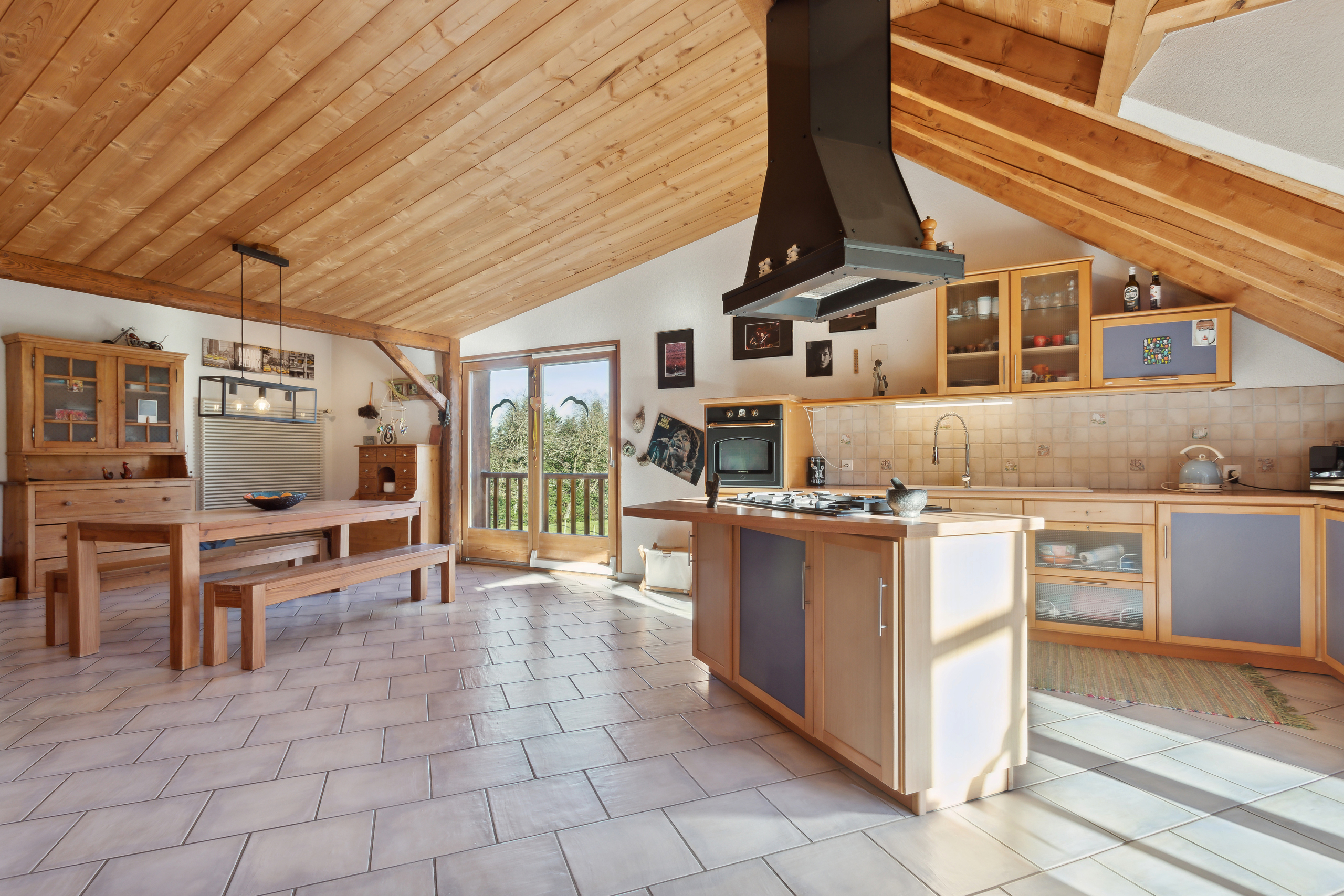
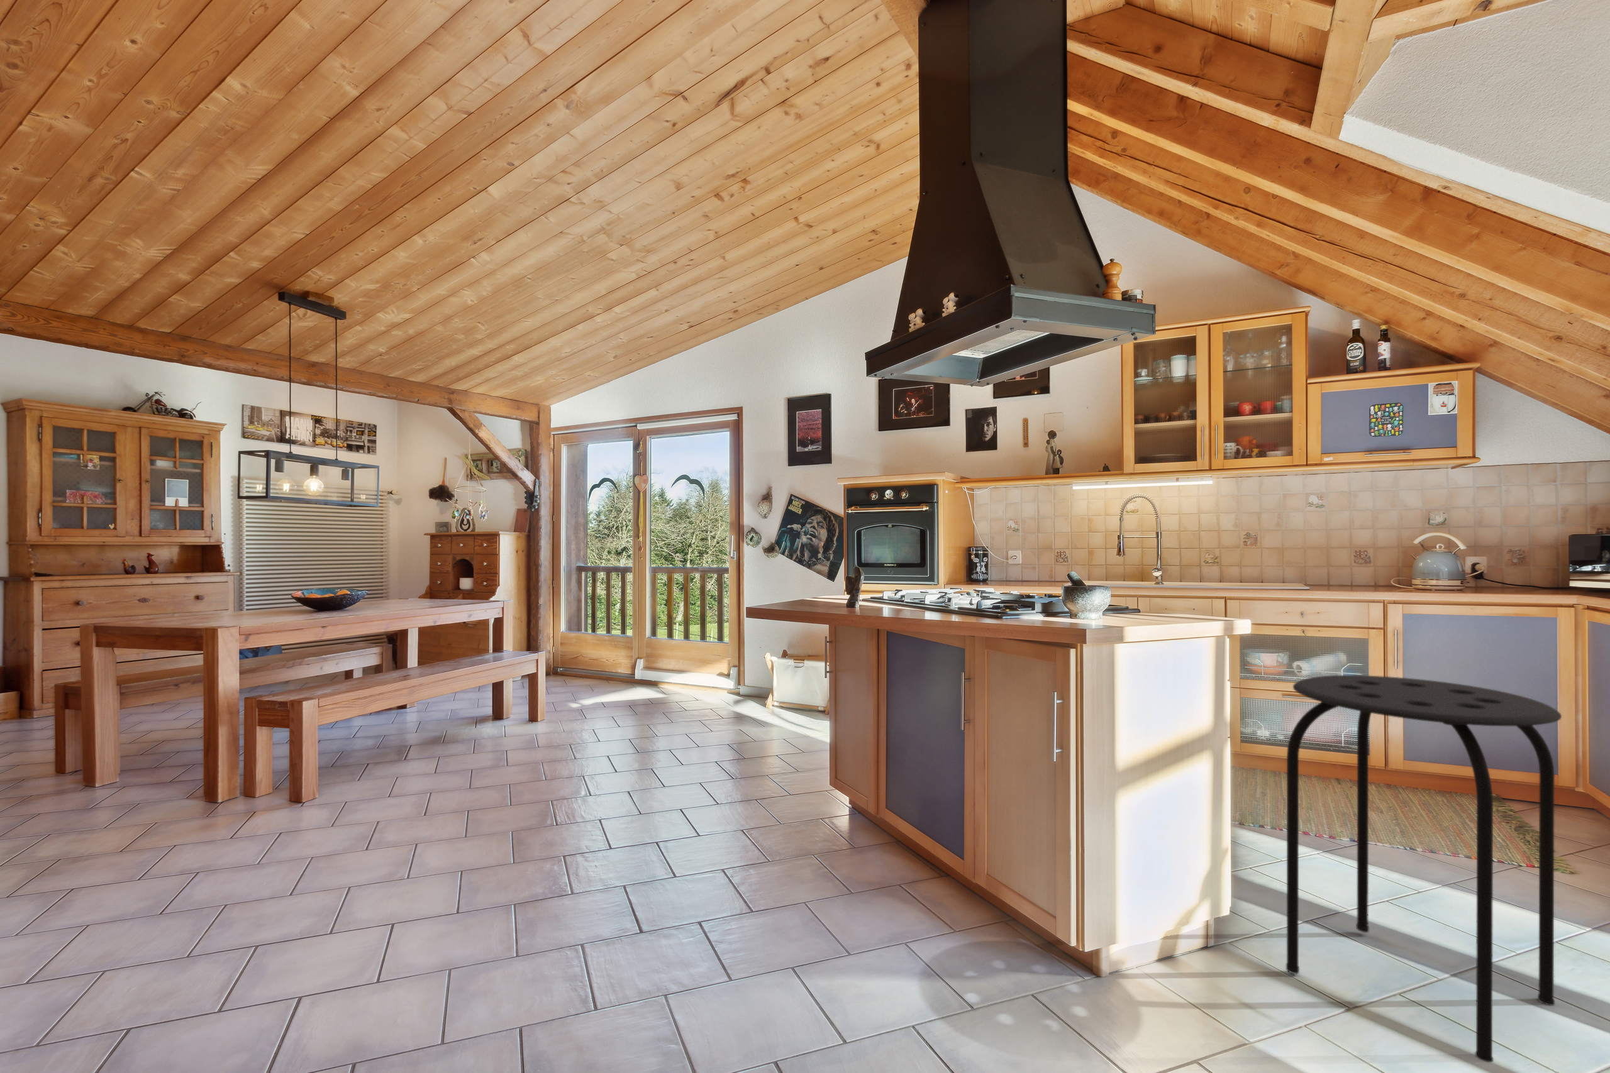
+ stool [1285,674,1562,1063]
